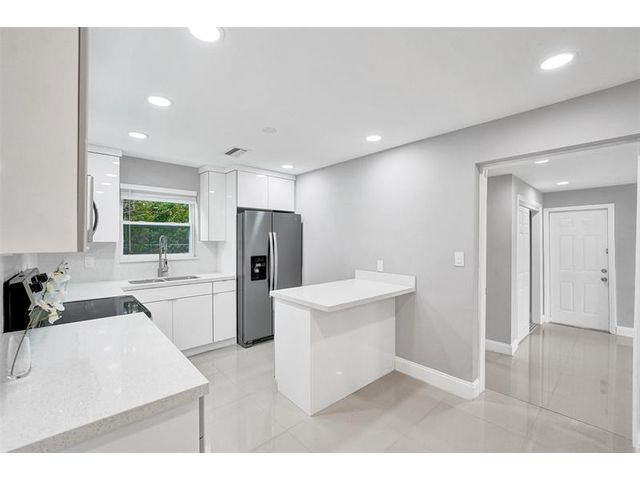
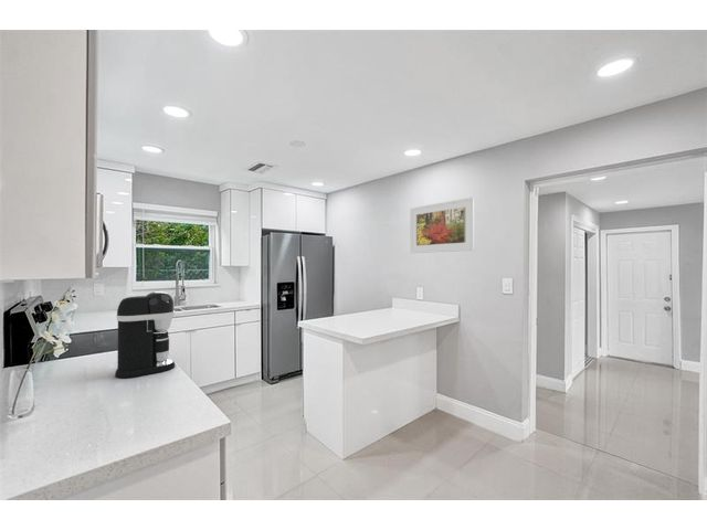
+ coffee maker [114,290,176,379]
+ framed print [409,197,475,254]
